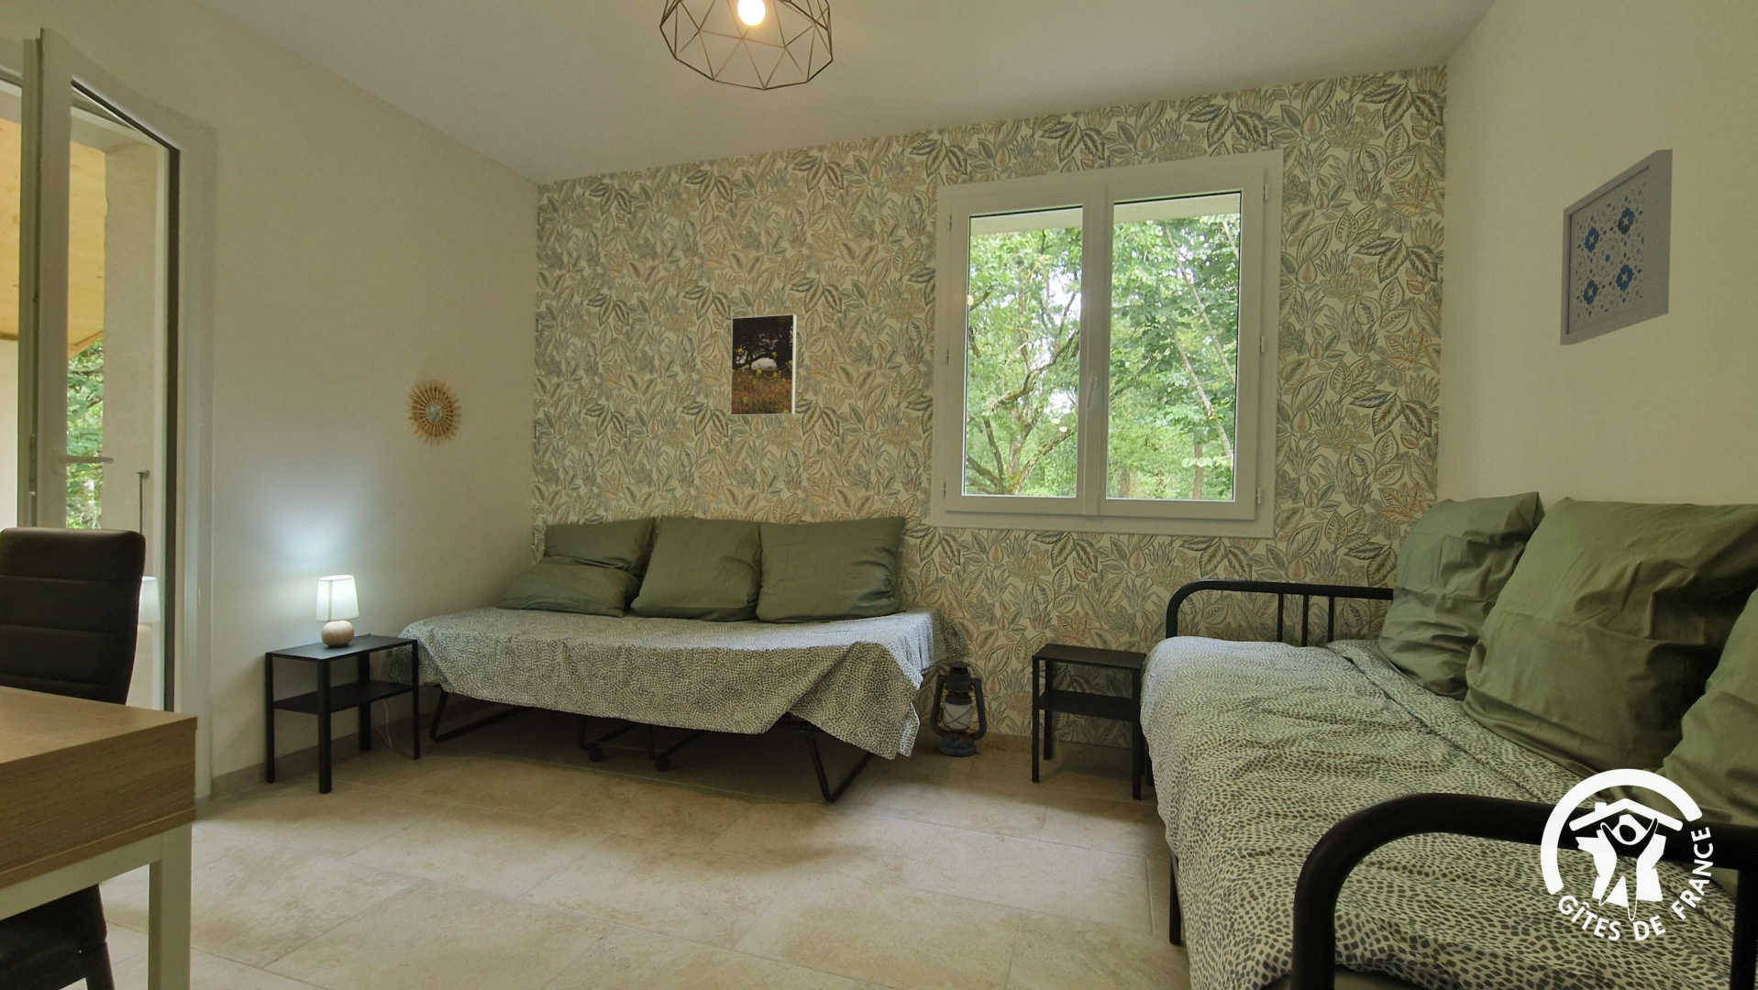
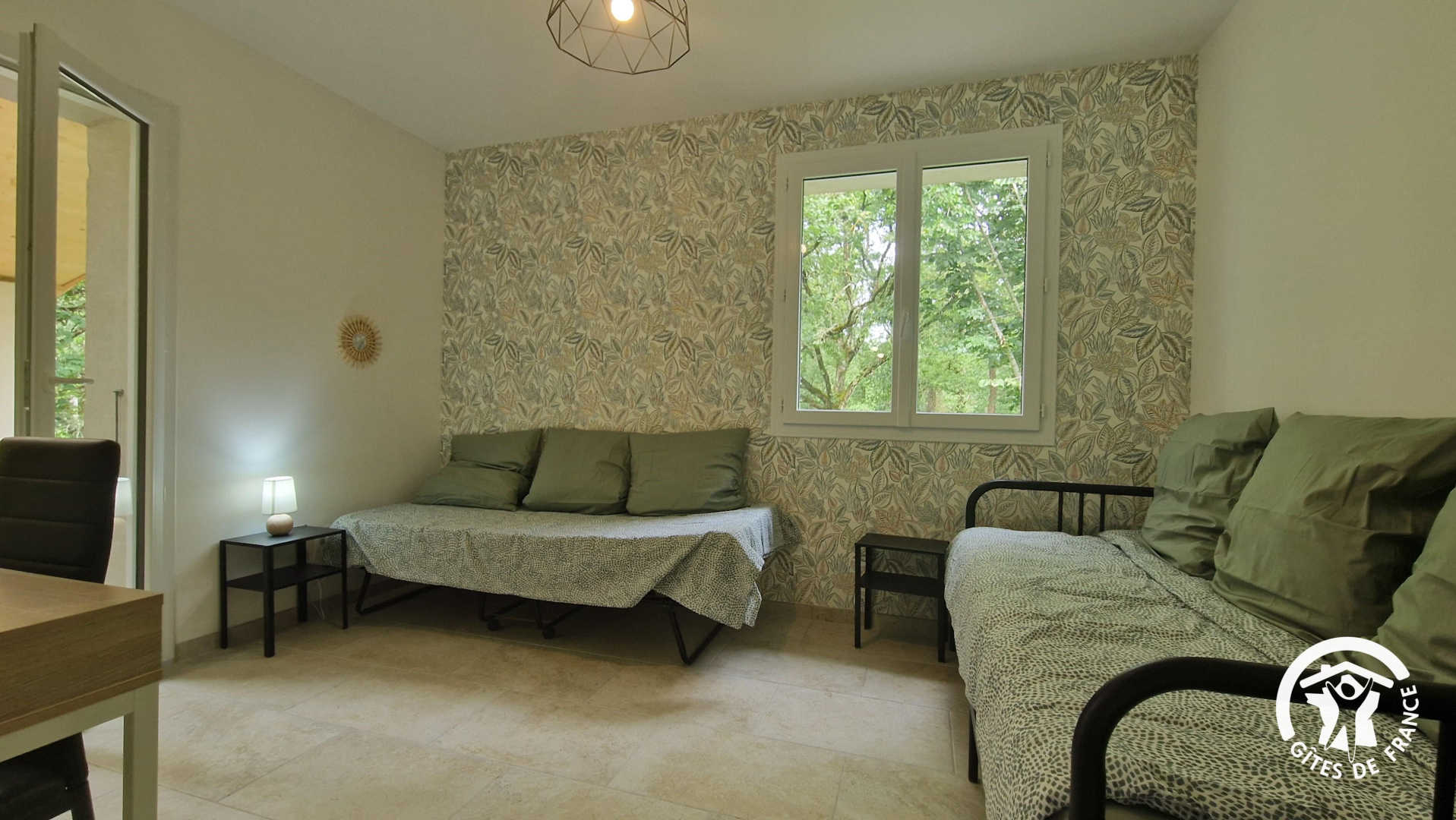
- wall art [1559,147,1673,346]
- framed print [729,314,798,417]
- lantern [929,660,988,757]
